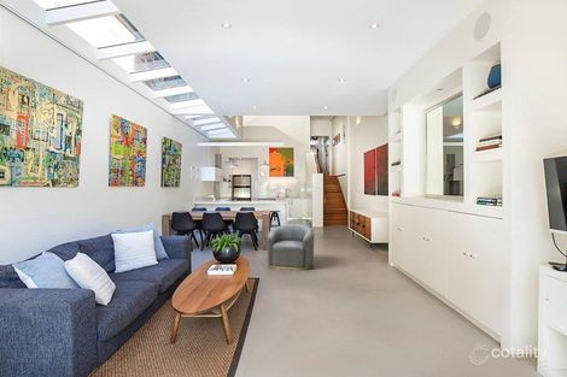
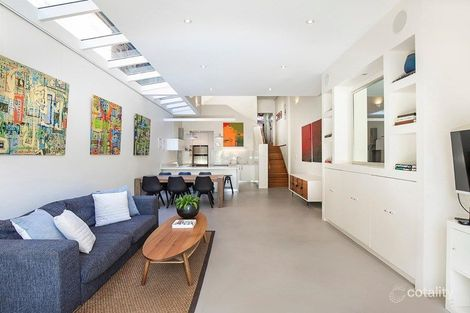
- armchair [267,223,315,271]
